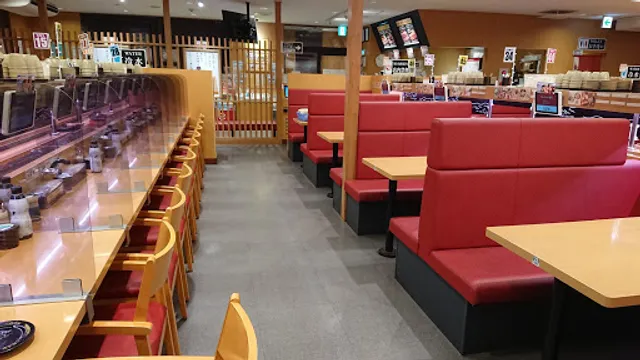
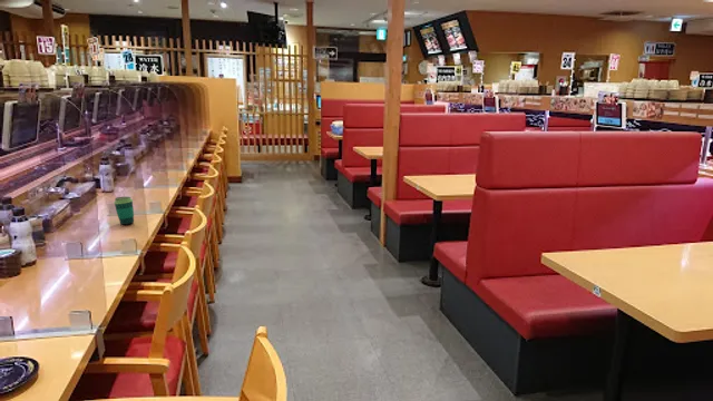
+ cup [113,196,135,226]
